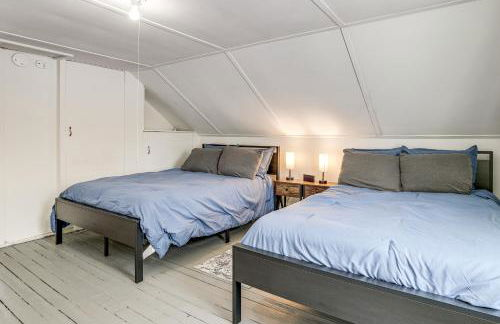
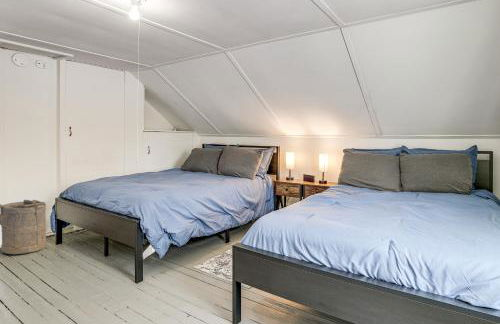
+ laundry hamper [0,199,47,255]
